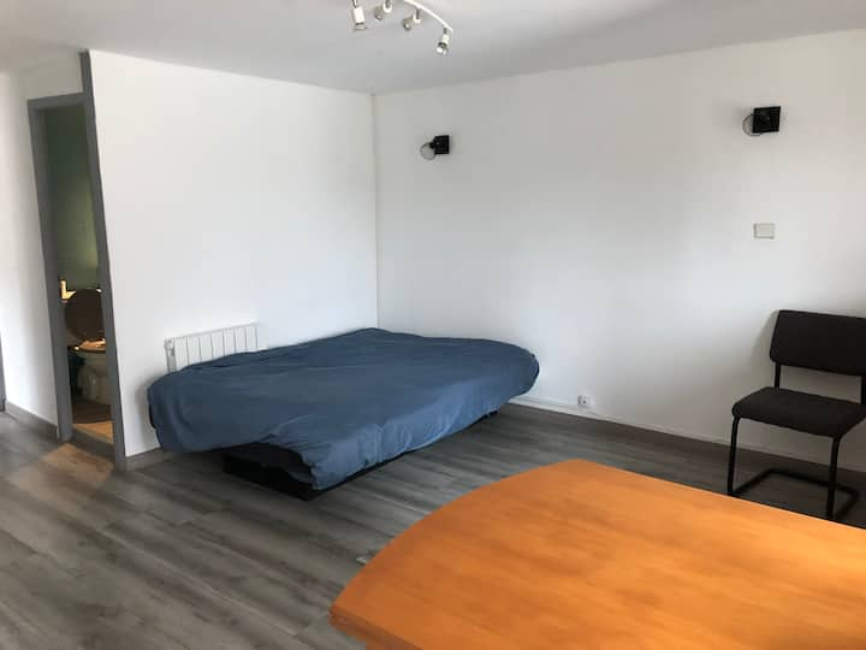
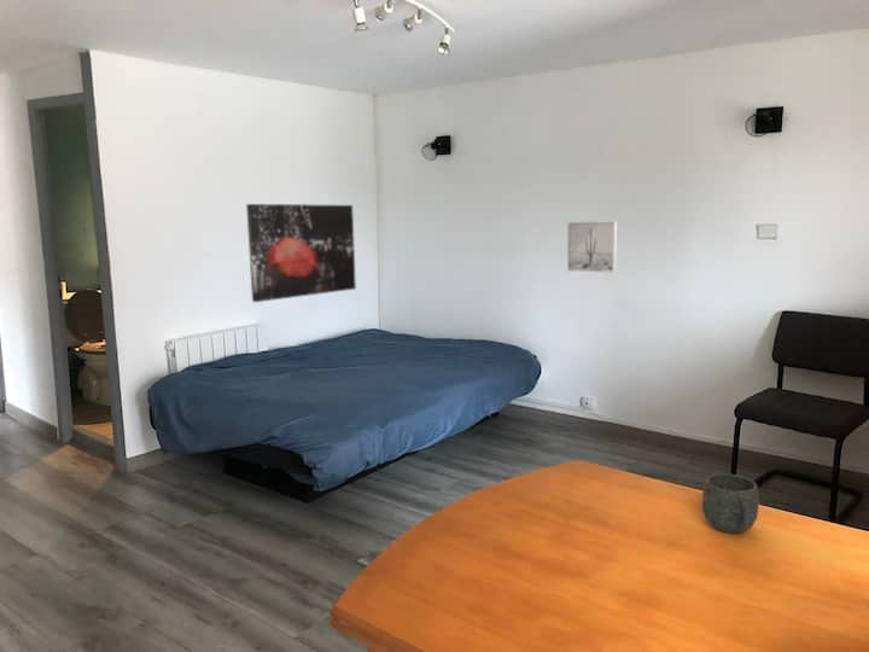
+ wall art [245,203,357,303]
+ mug [701,472,760,534]
+ wall art [566,220,618,274]
